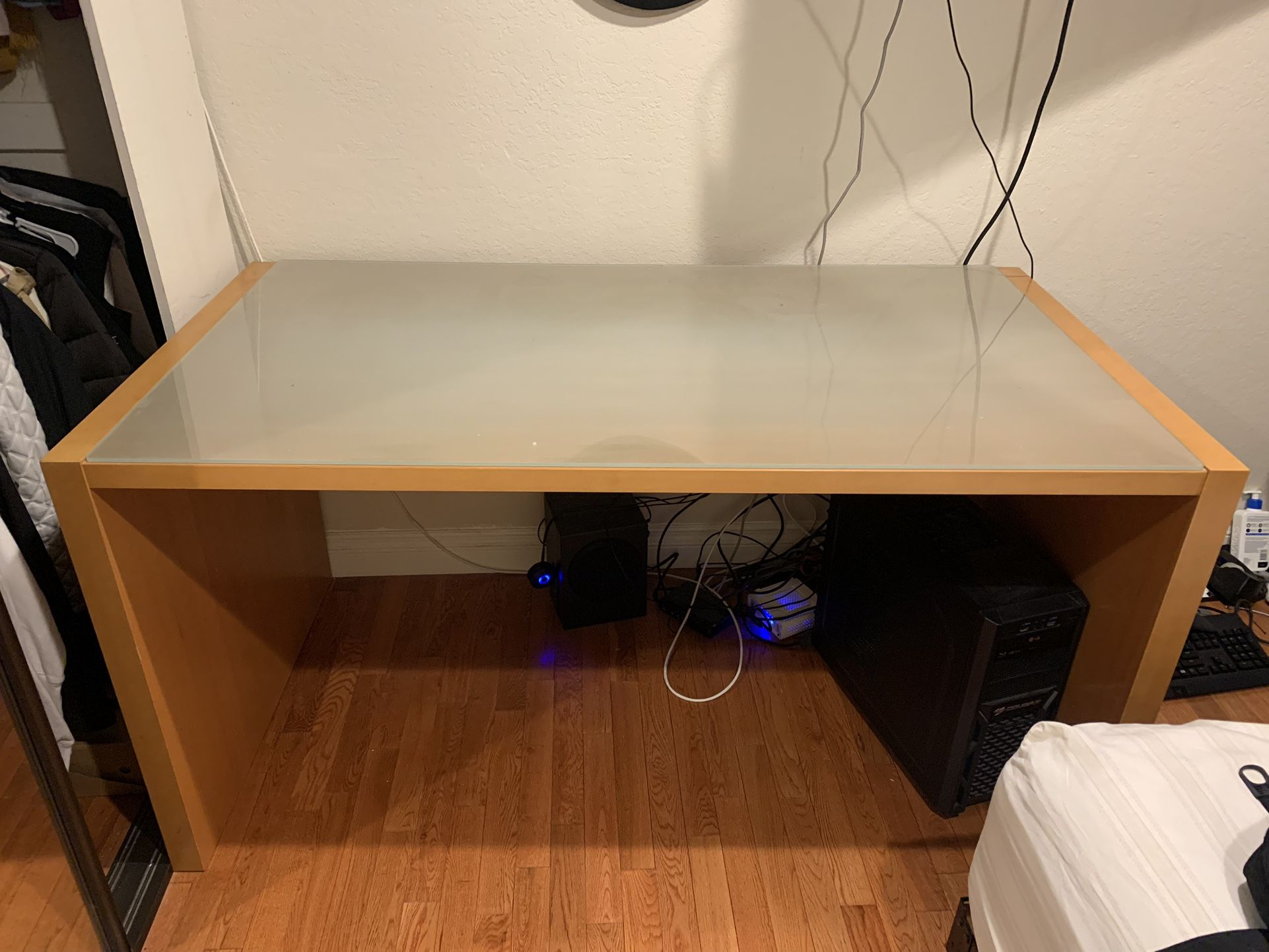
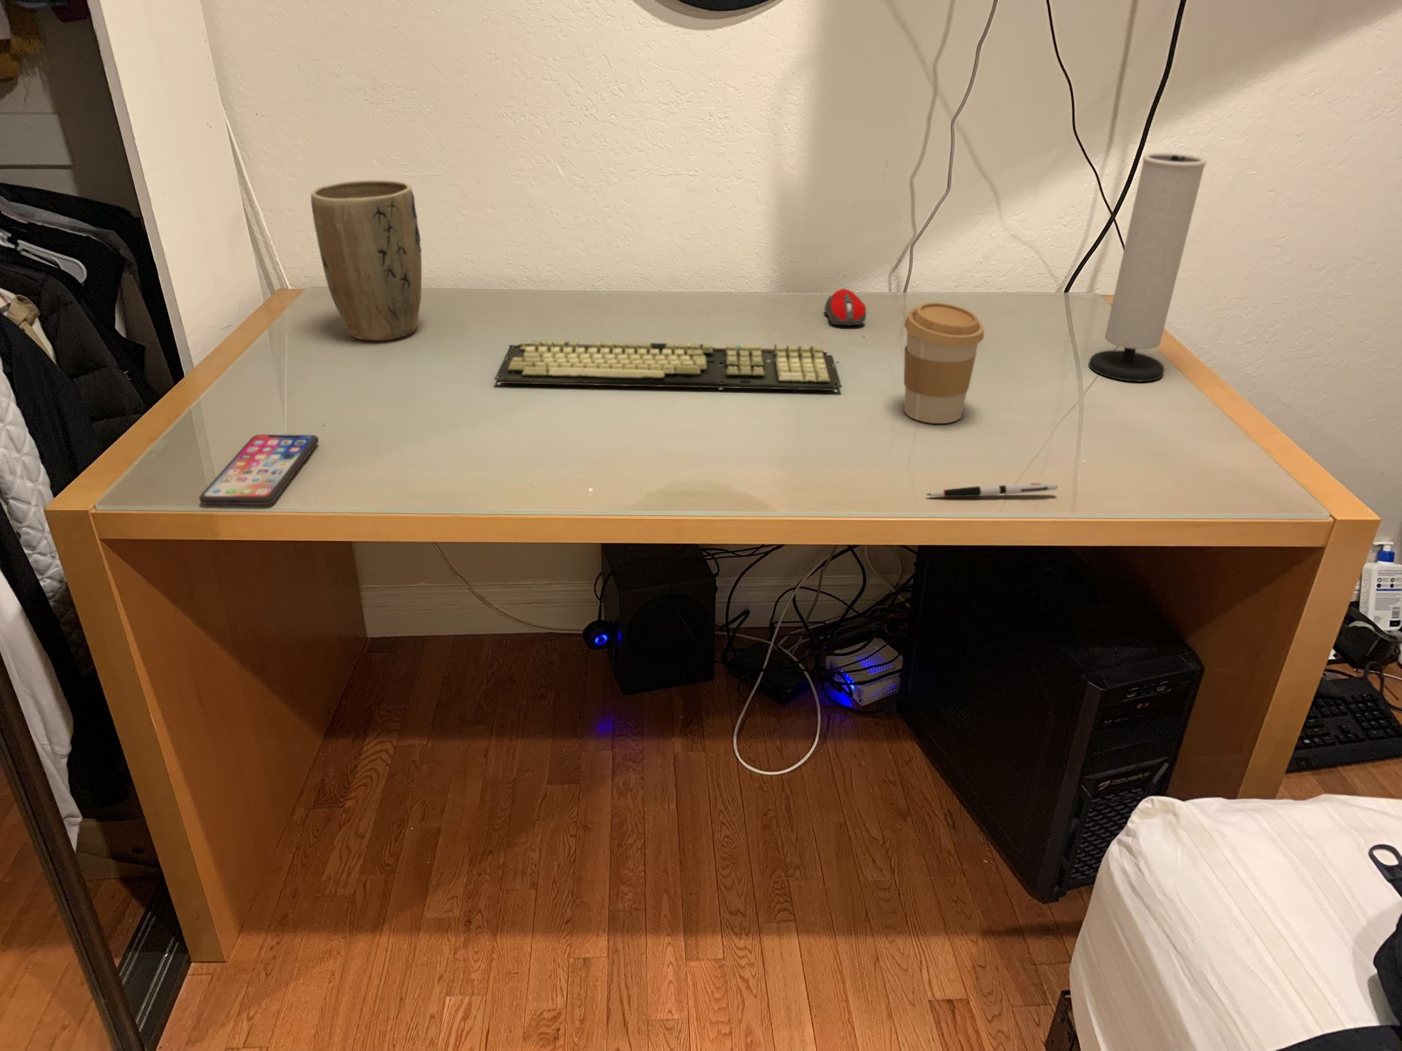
+ keyboard [493,339,843,392]
+ pen [925,482,1058,498]
+ computer mouse [823,288,867,326]
+ speaker [1088,151,1208,382]
+ coffee cup [903,301,984,424]
+ smartphone [199,434,319,506]
+ plant pot [310,179,422,341]
